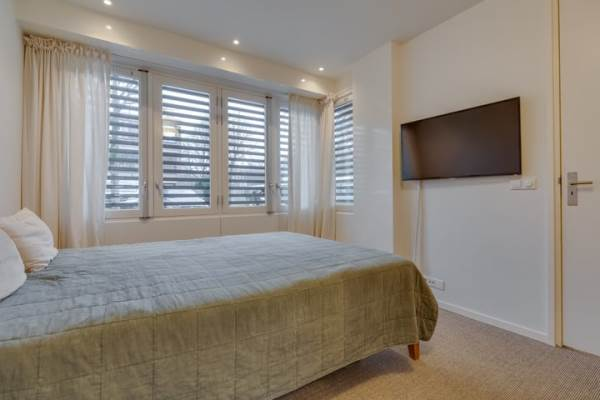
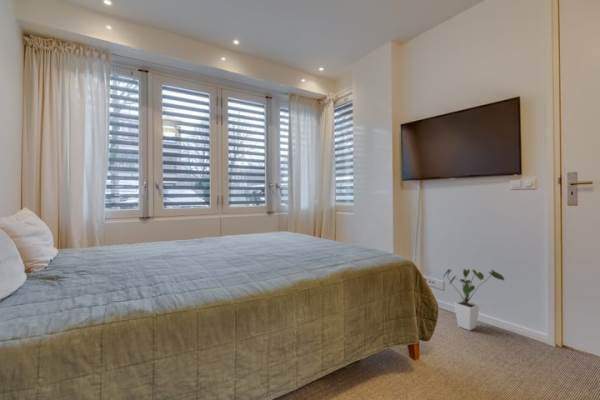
+ house plant [442,268,506,331]
